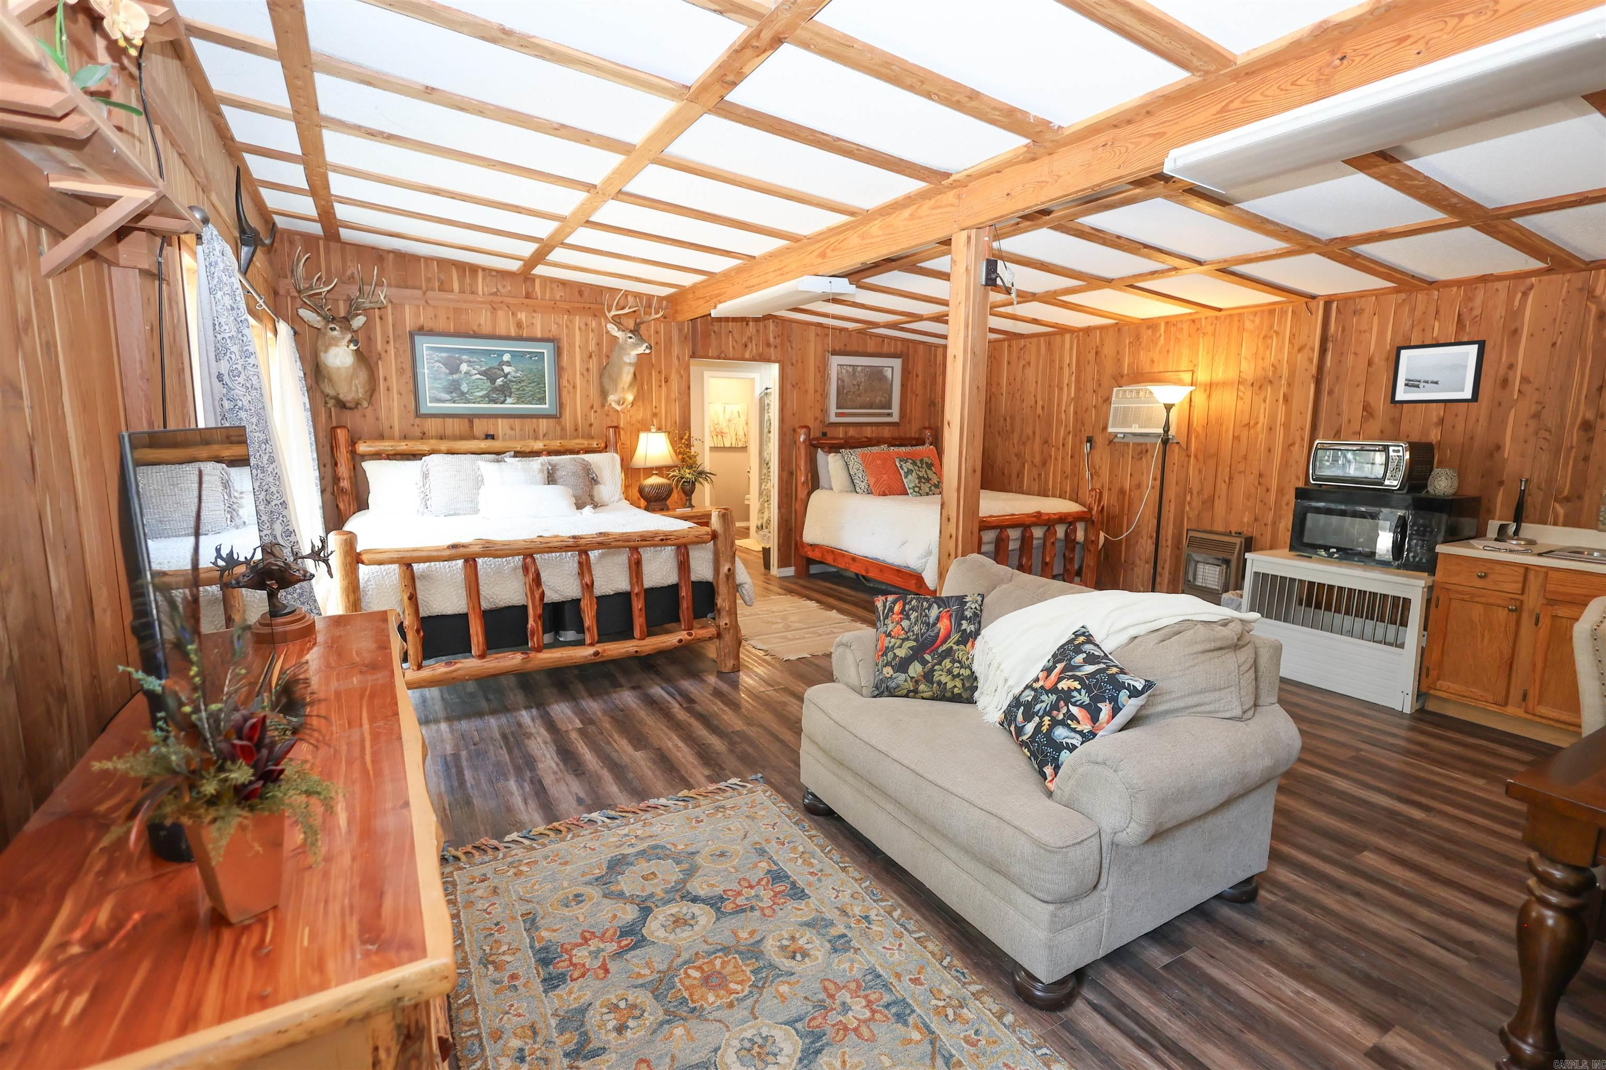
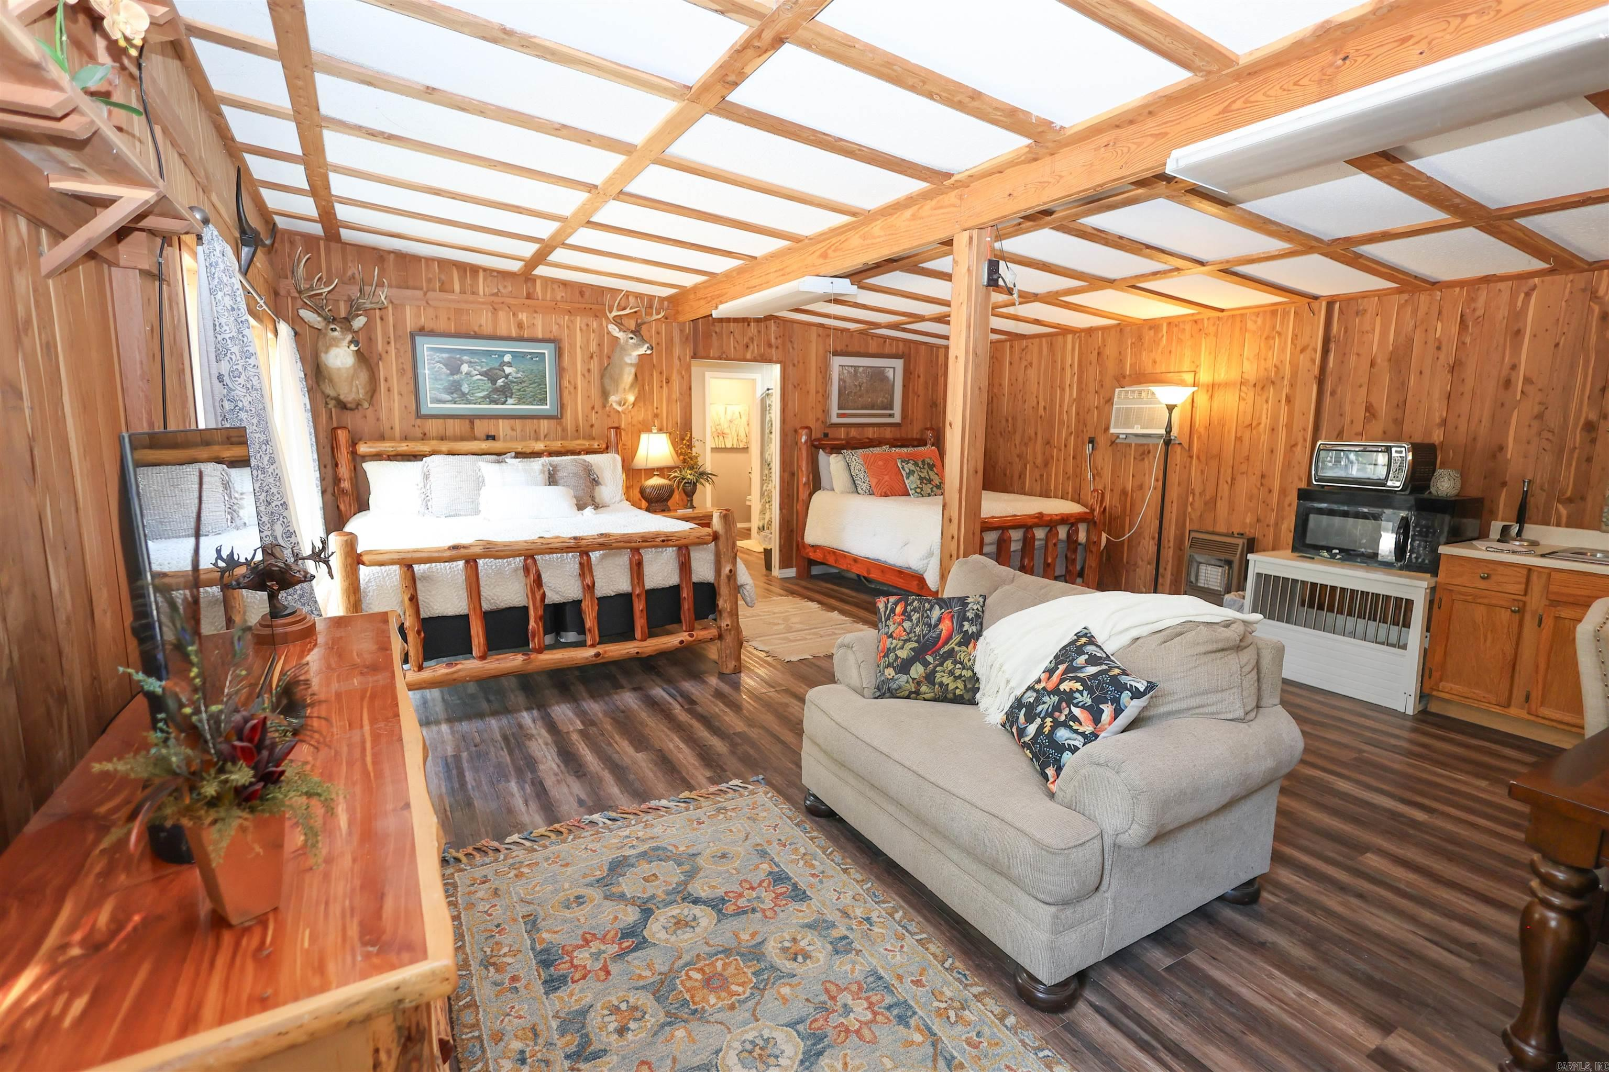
- wall art [1390,339,1487,405]
